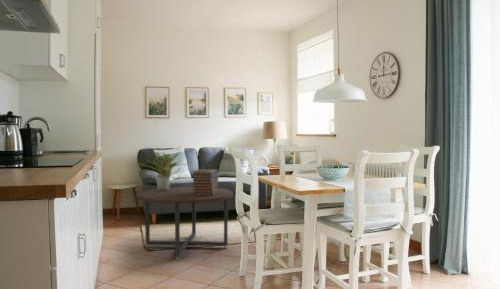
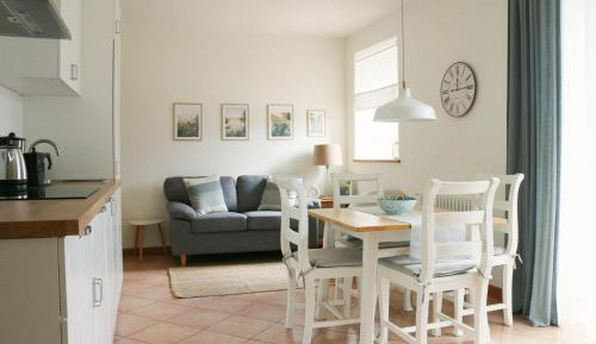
- book stack [191,168,220,196]
- coffee table [137,186,234,260]
- potted plant [138,150,190,191]
